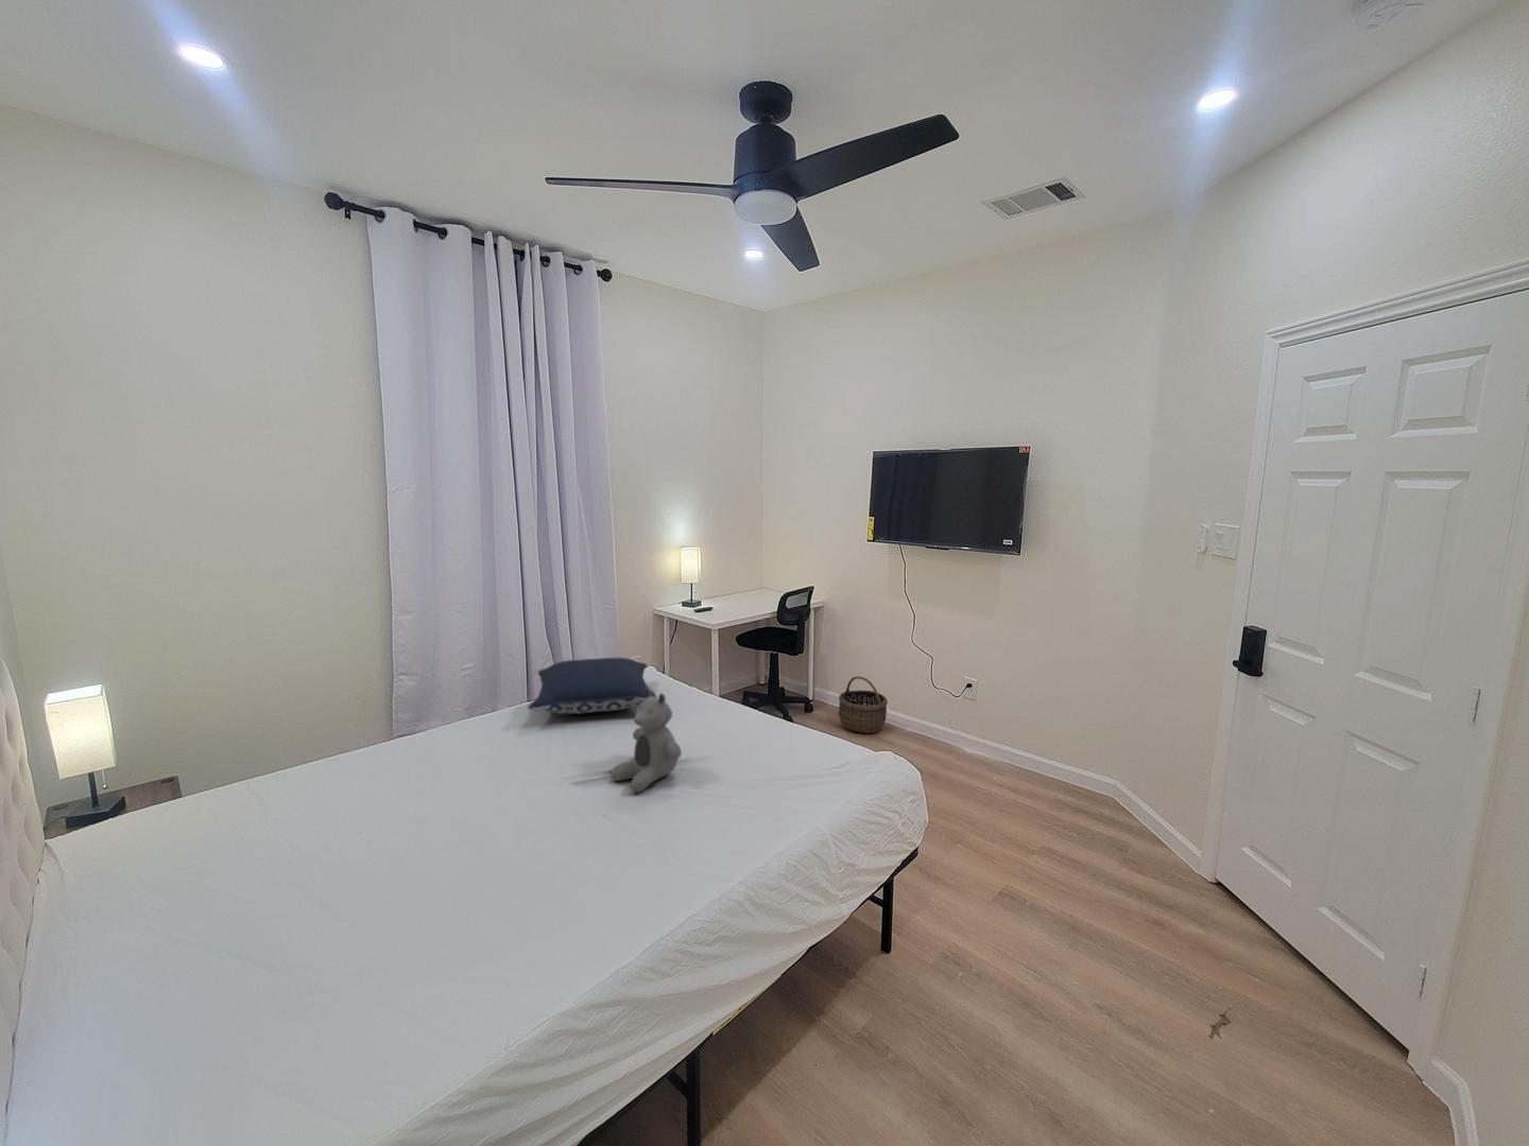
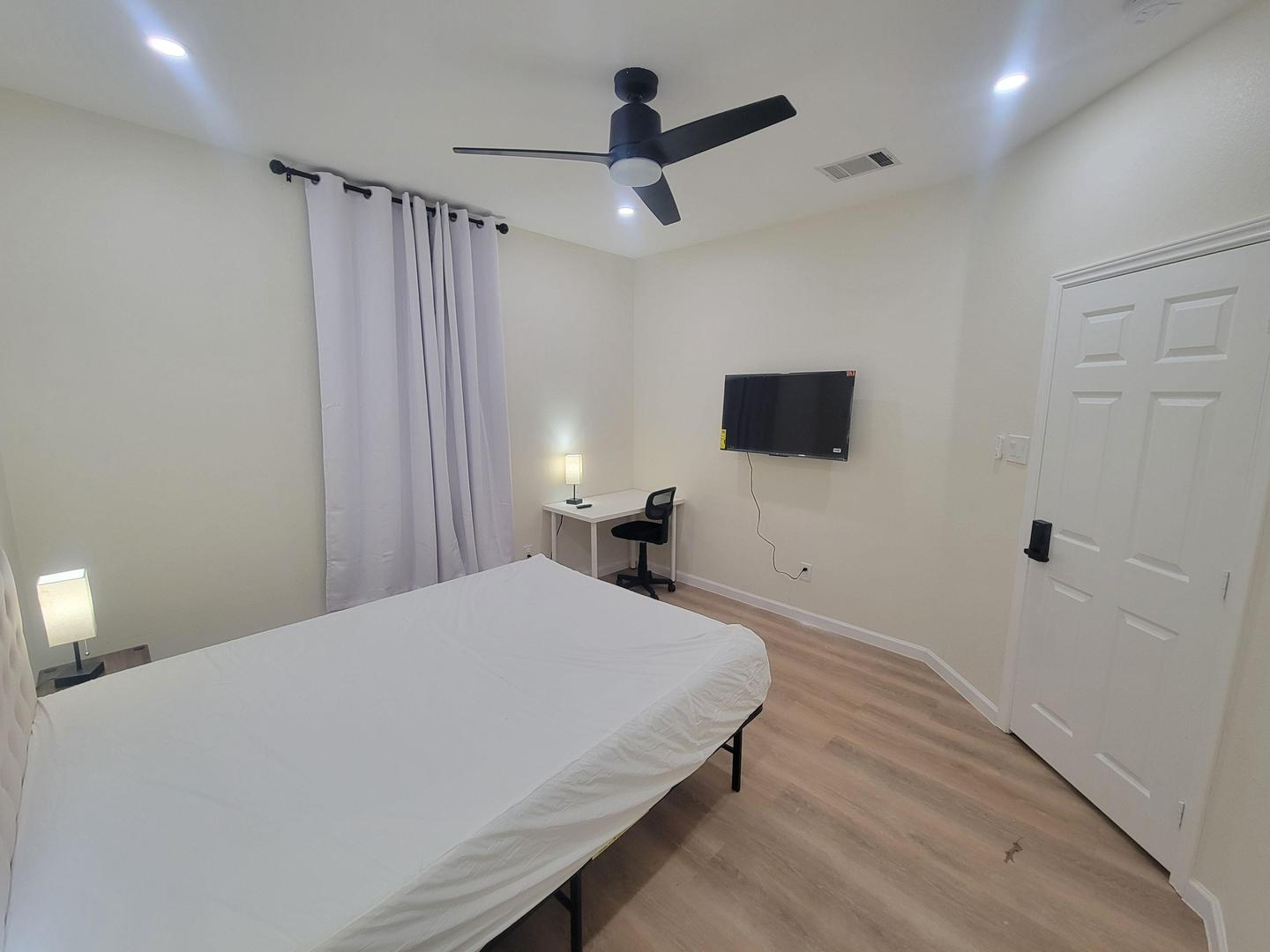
- pillow [526,657,657,715]
- teddy bear [609,687,683,793]
- wicker basket [838,675,889,734]
